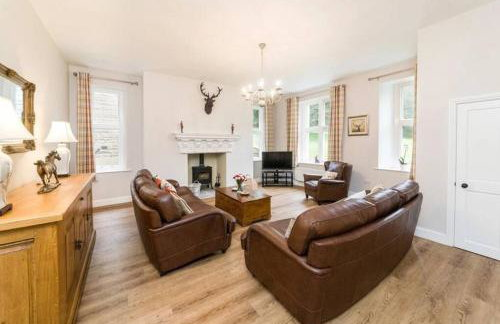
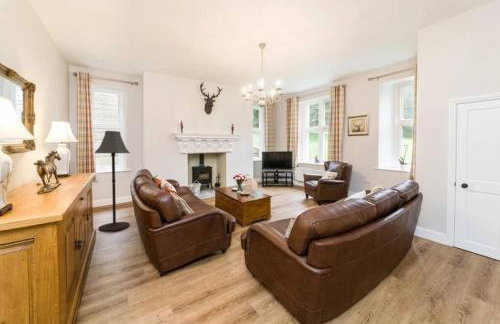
+ floor lamp [93,130,131,233]
